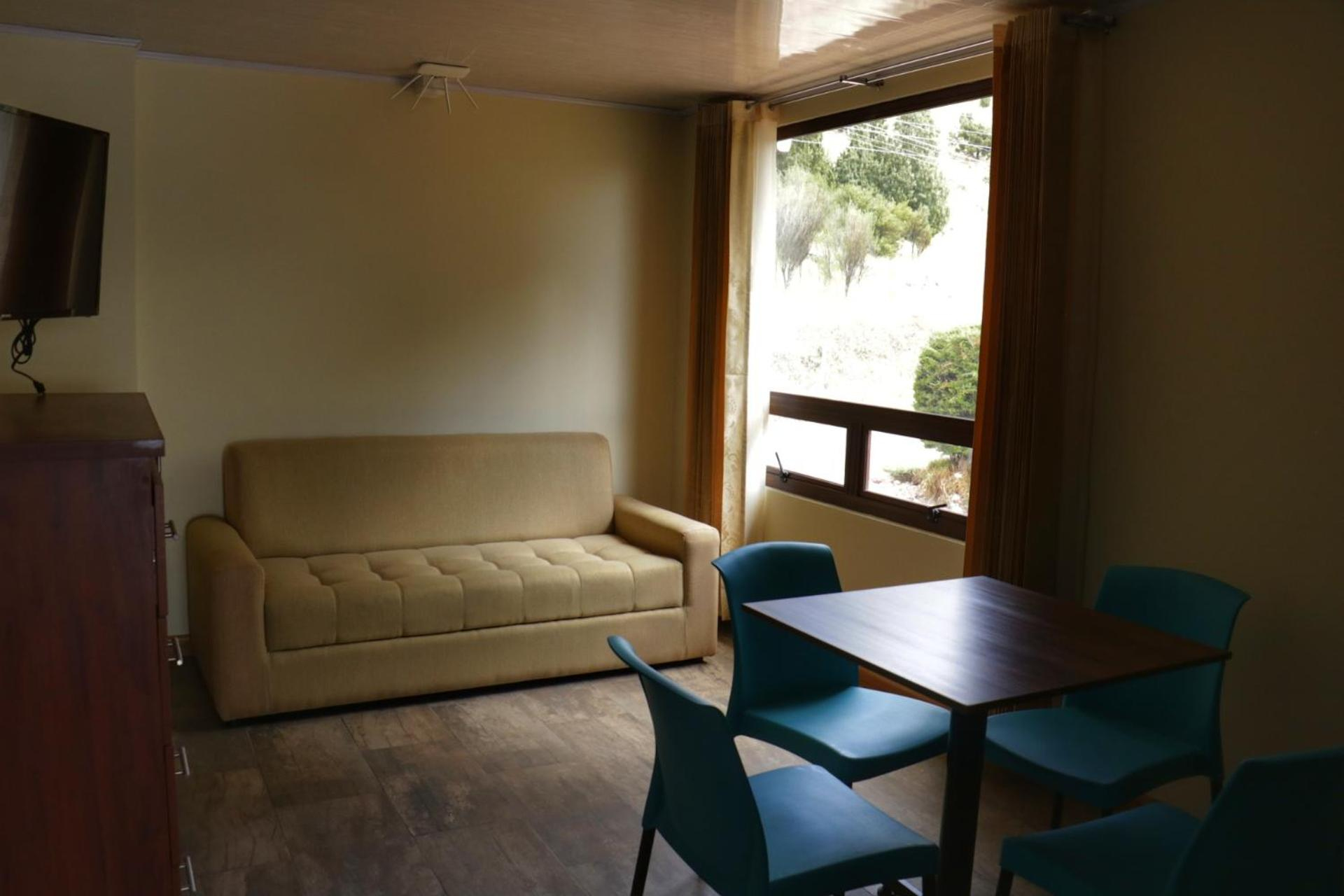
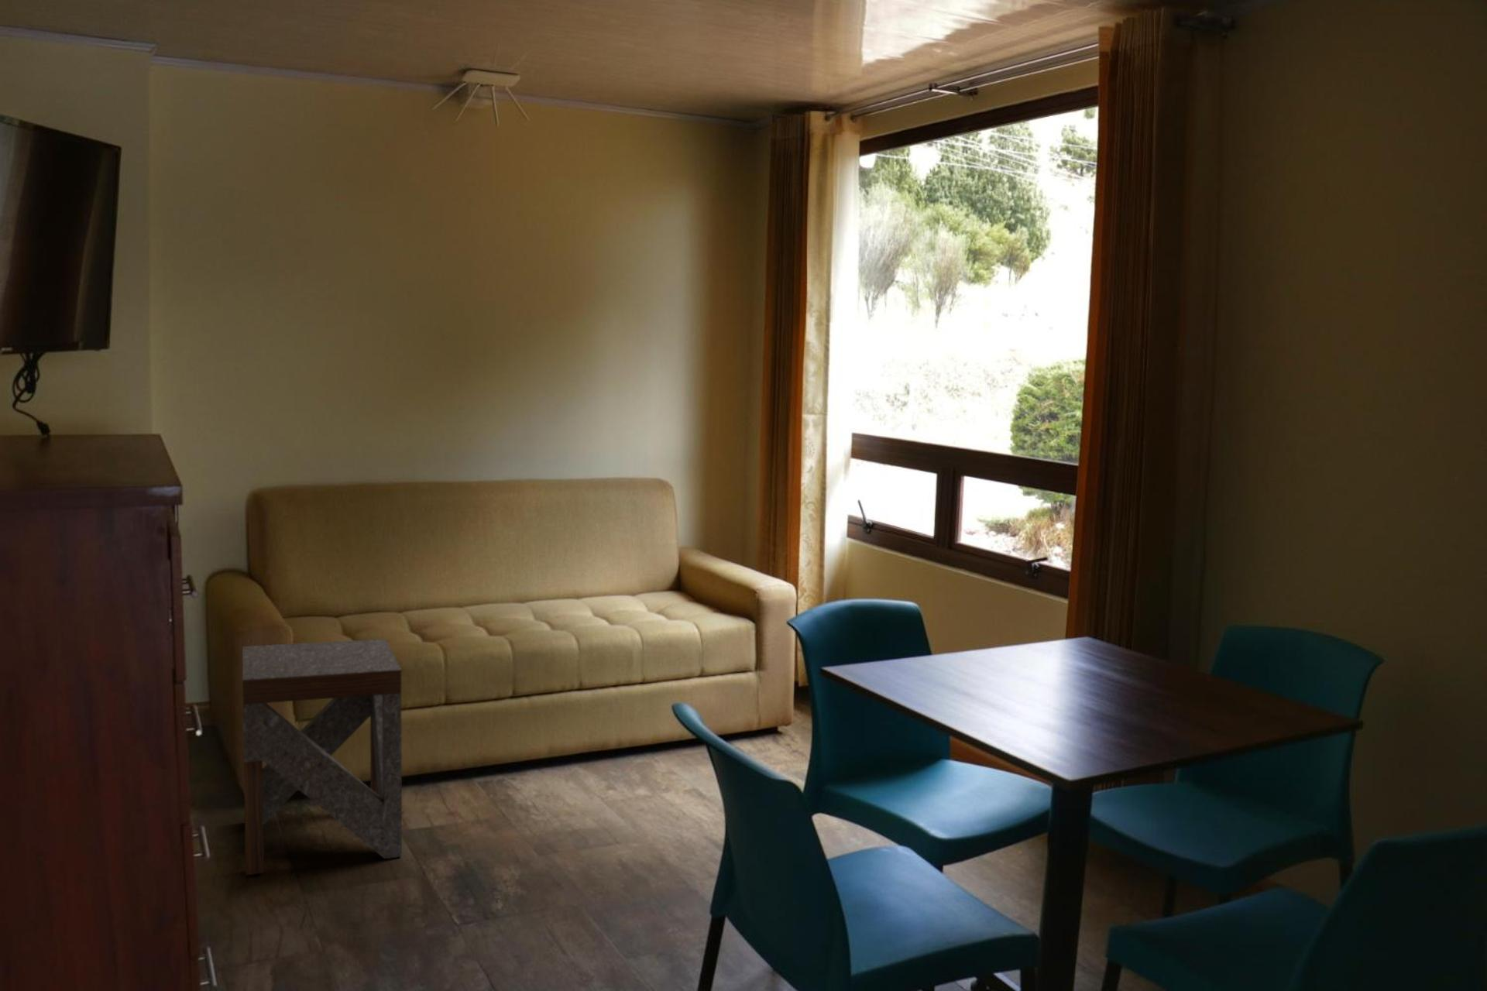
+ side table [241,638,403,876]
